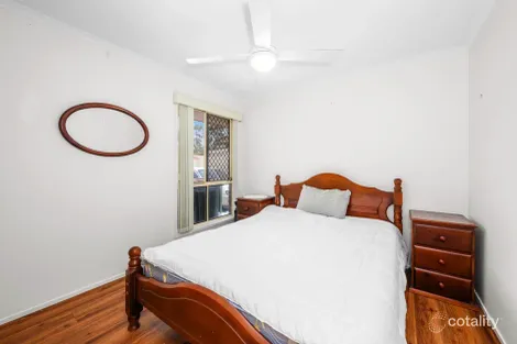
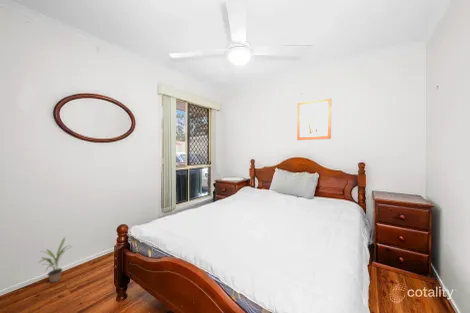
+ potted plant [38,237,74,284]
+ wall art [296,97,332,141]
